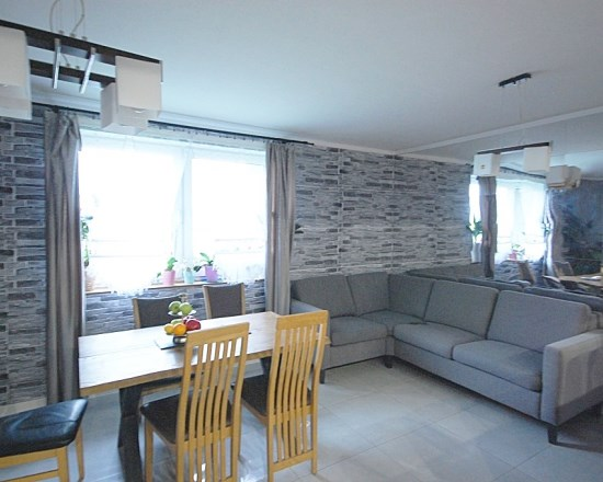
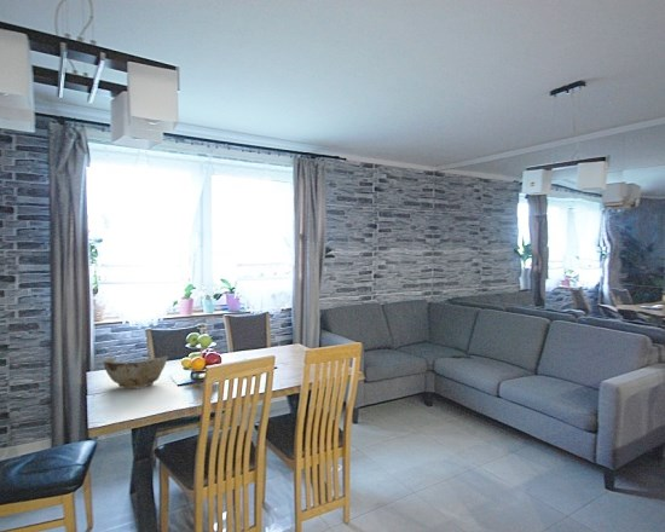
+ bowl [103,355,169,389]
